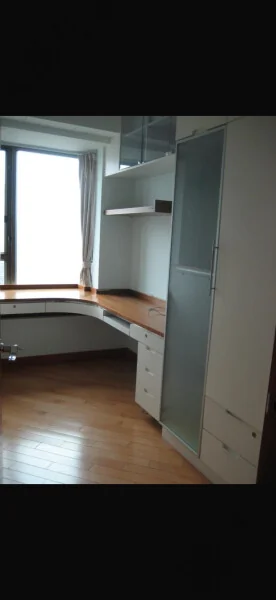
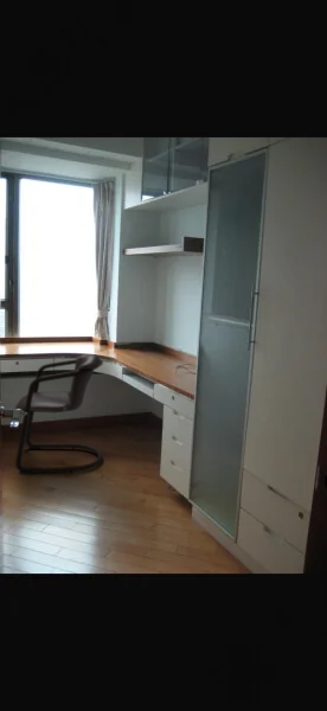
+ chair [14,353,104,475]
